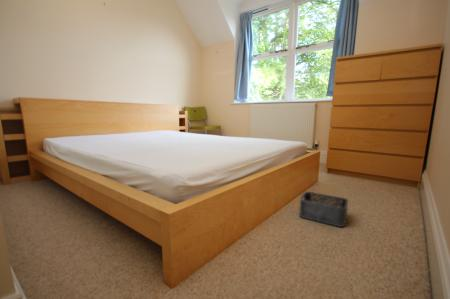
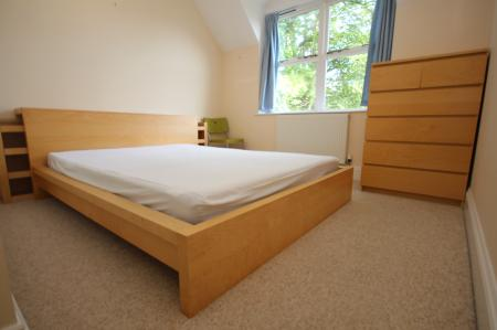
- storage bin [298,191,349,228]
